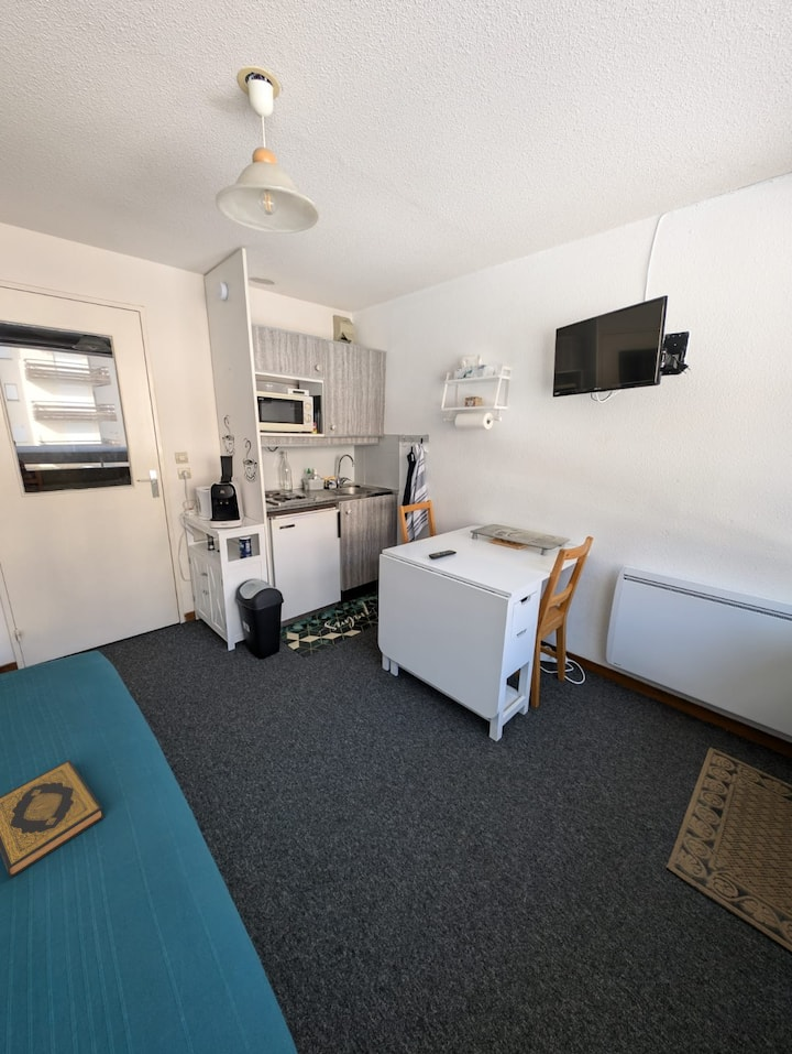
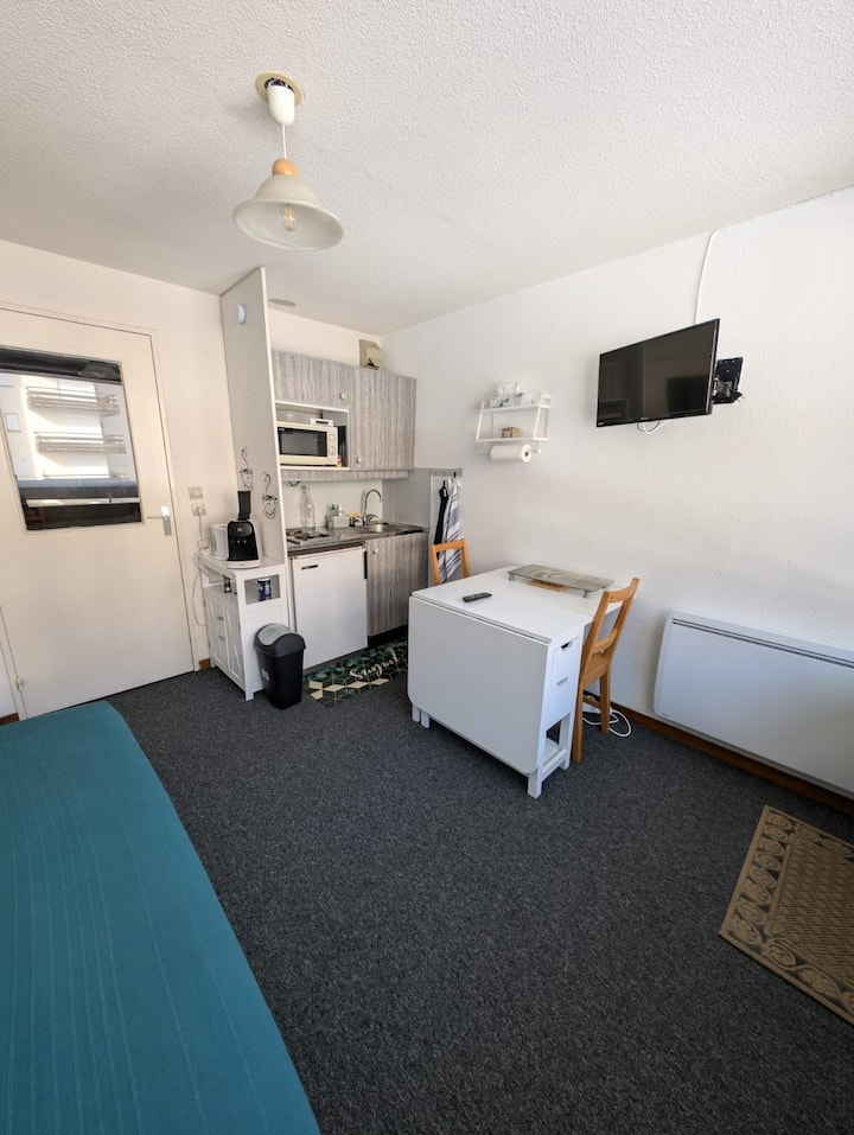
- hardback book [0,759,106,879]
